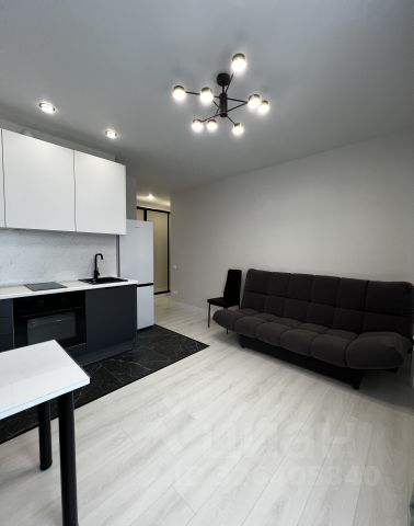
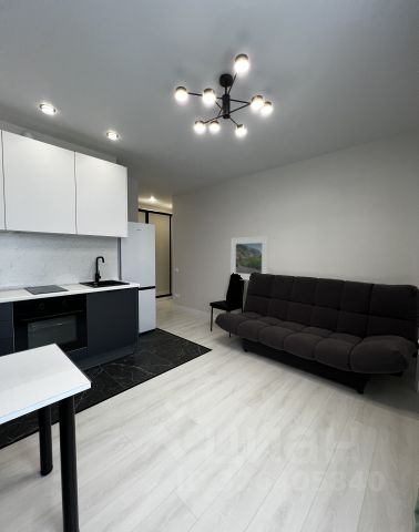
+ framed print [229,235,269,282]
